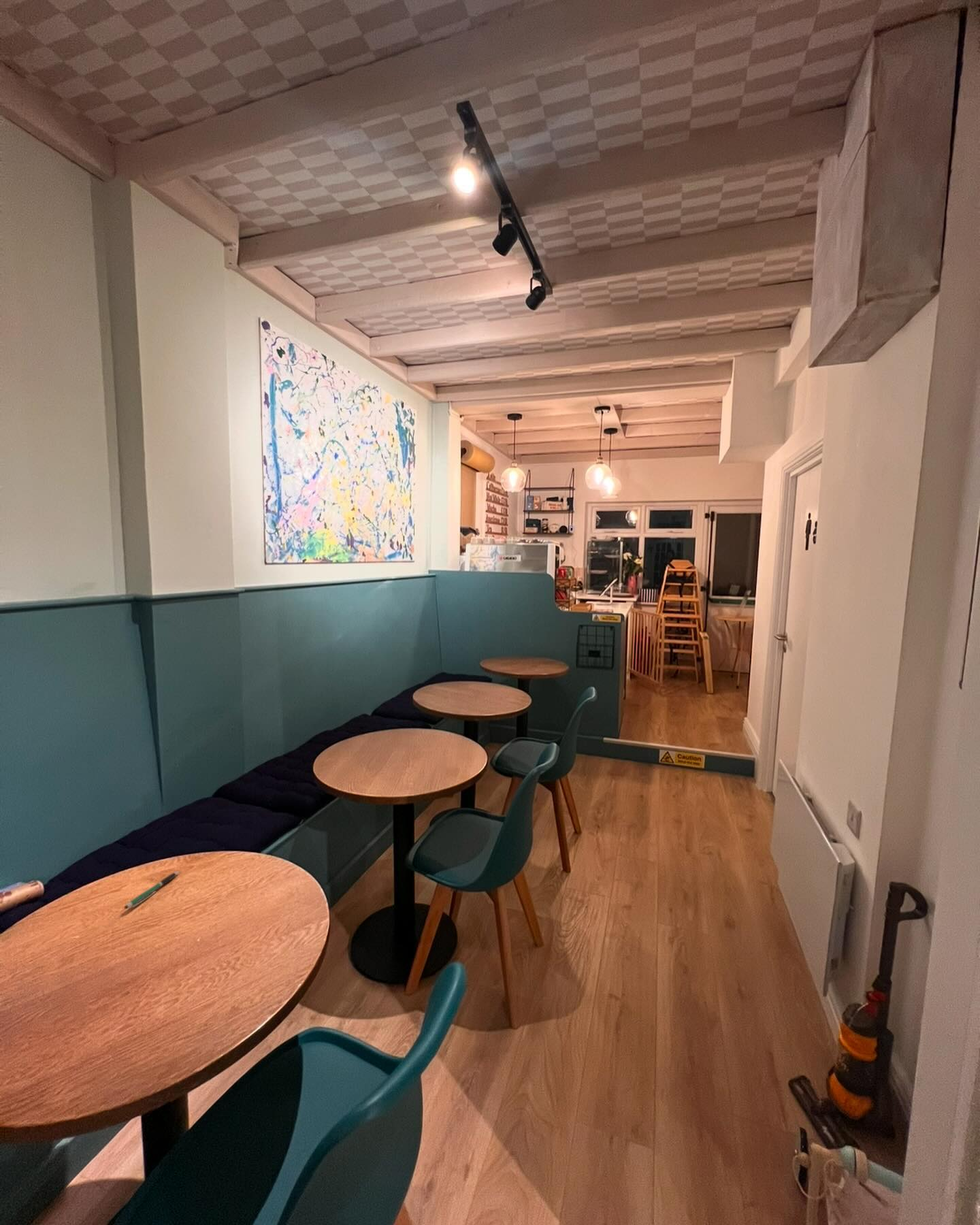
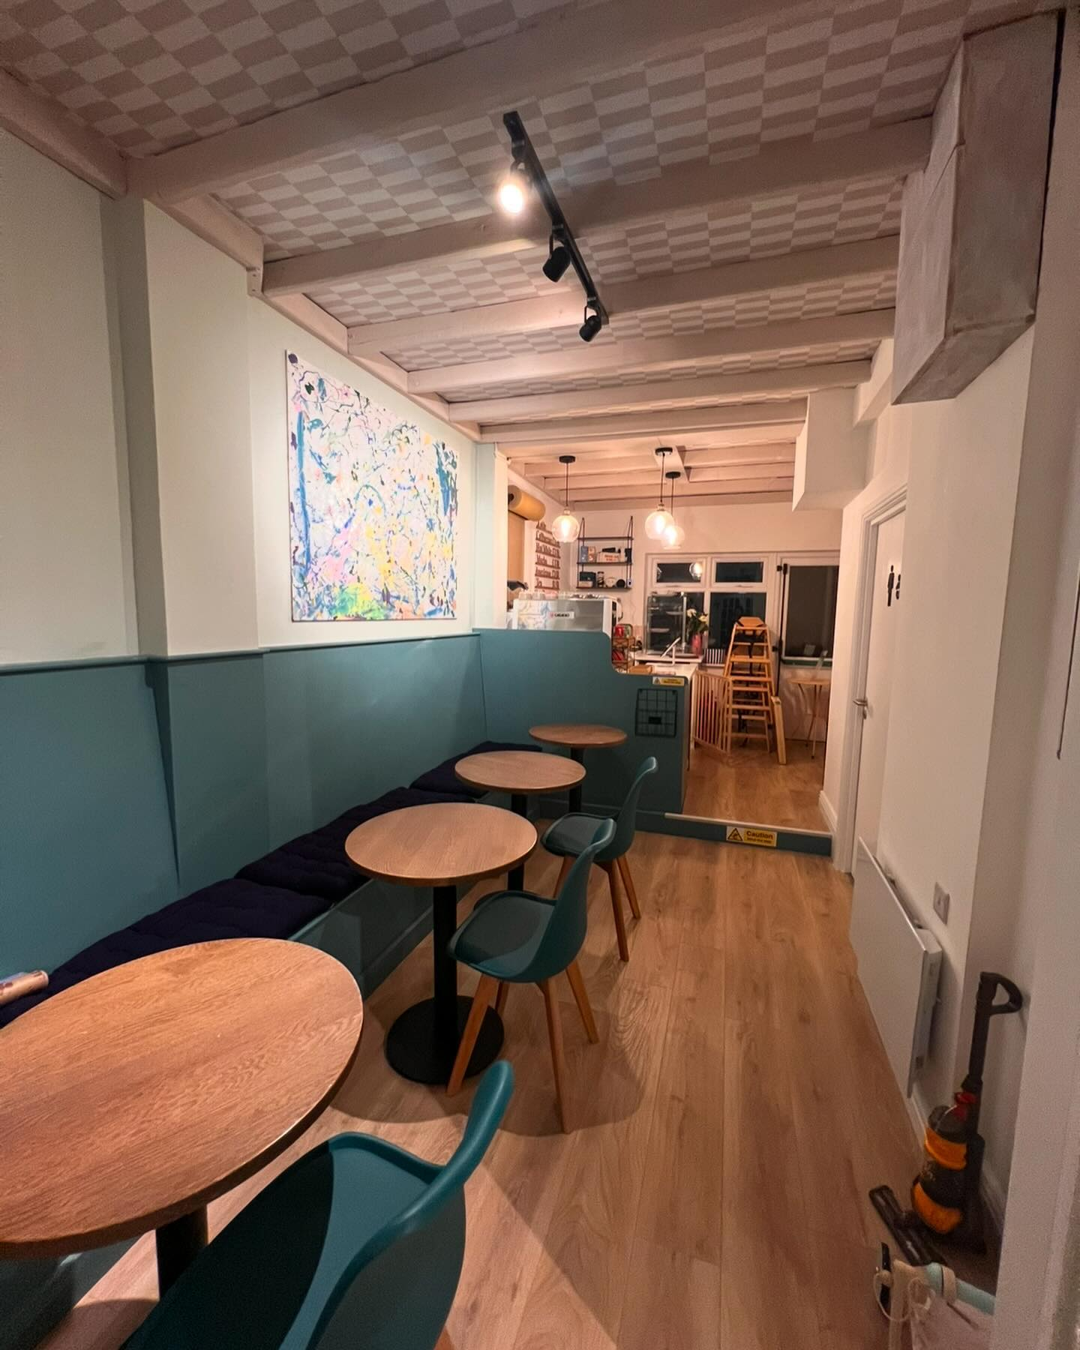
- pen [124,870,180,910]
